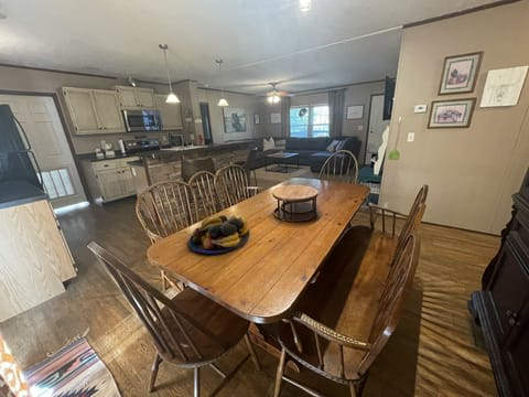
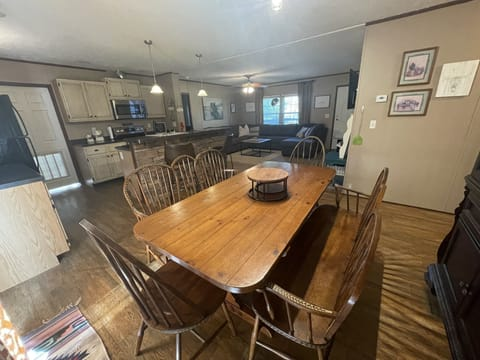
- fruit bowl [188,214,251,255]
